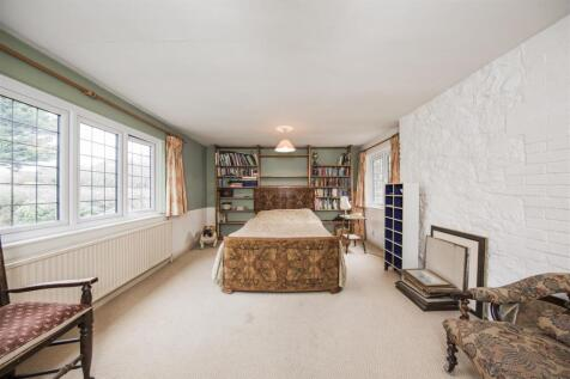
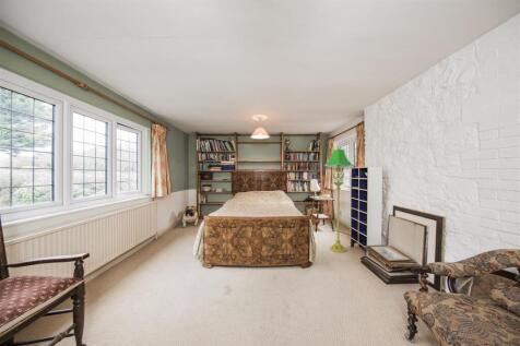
+ floor lamp [321,146,356,253]
